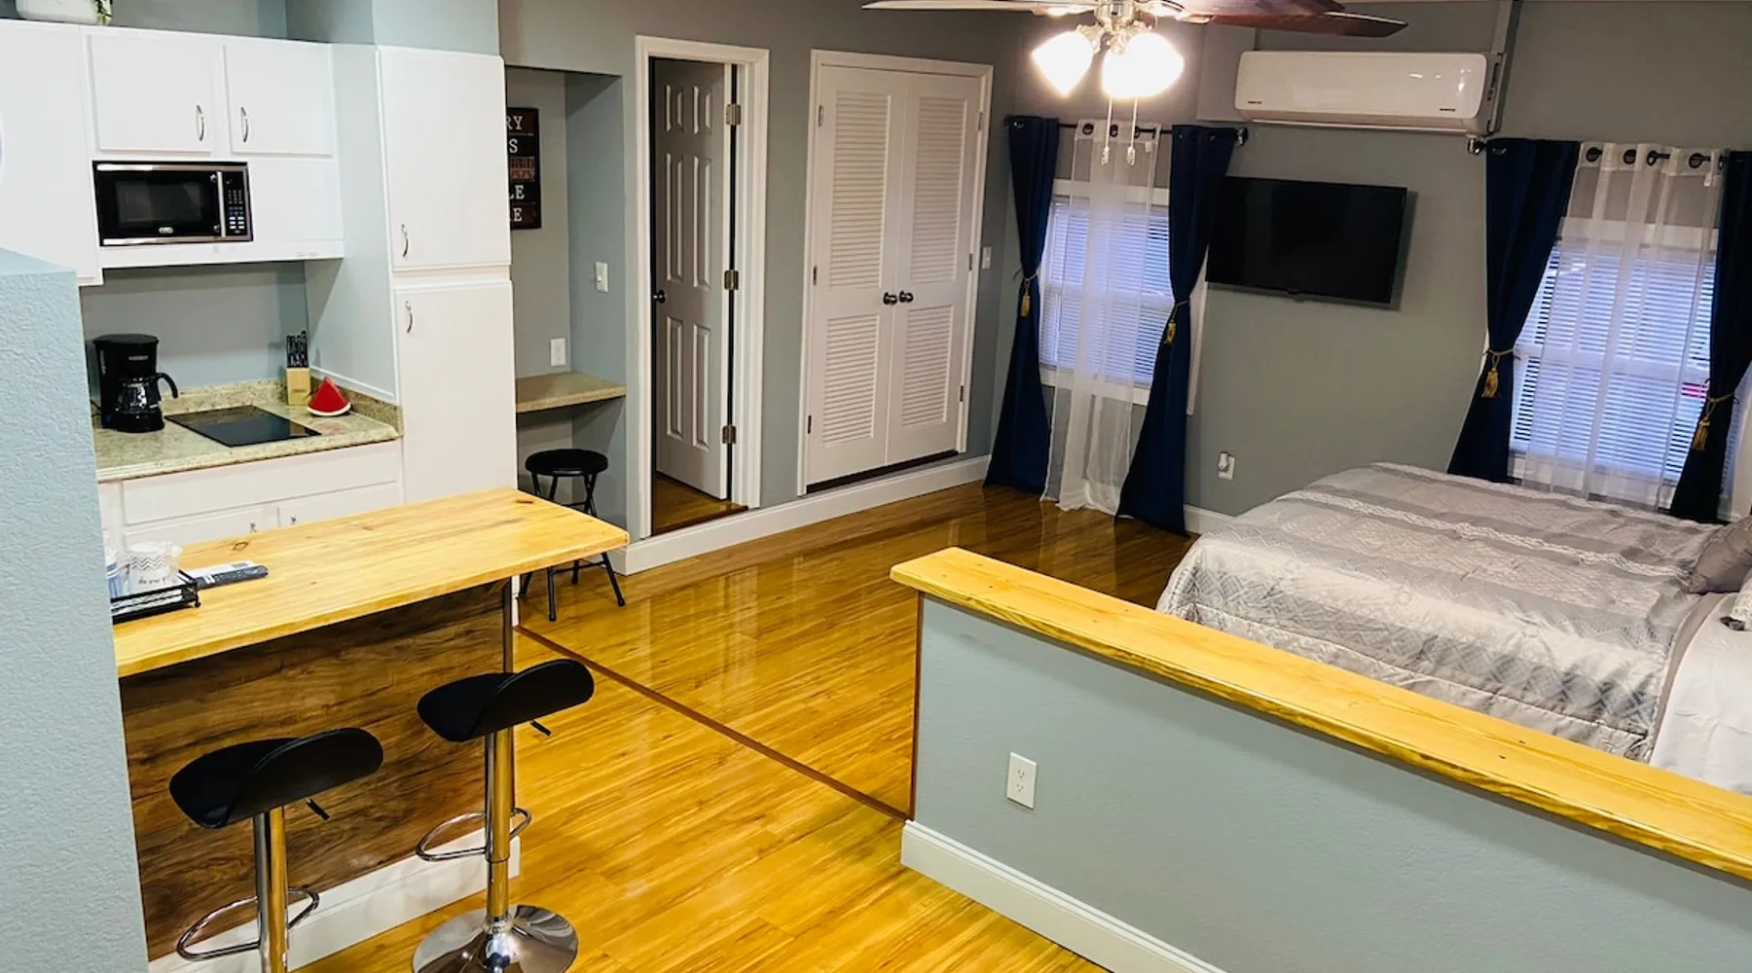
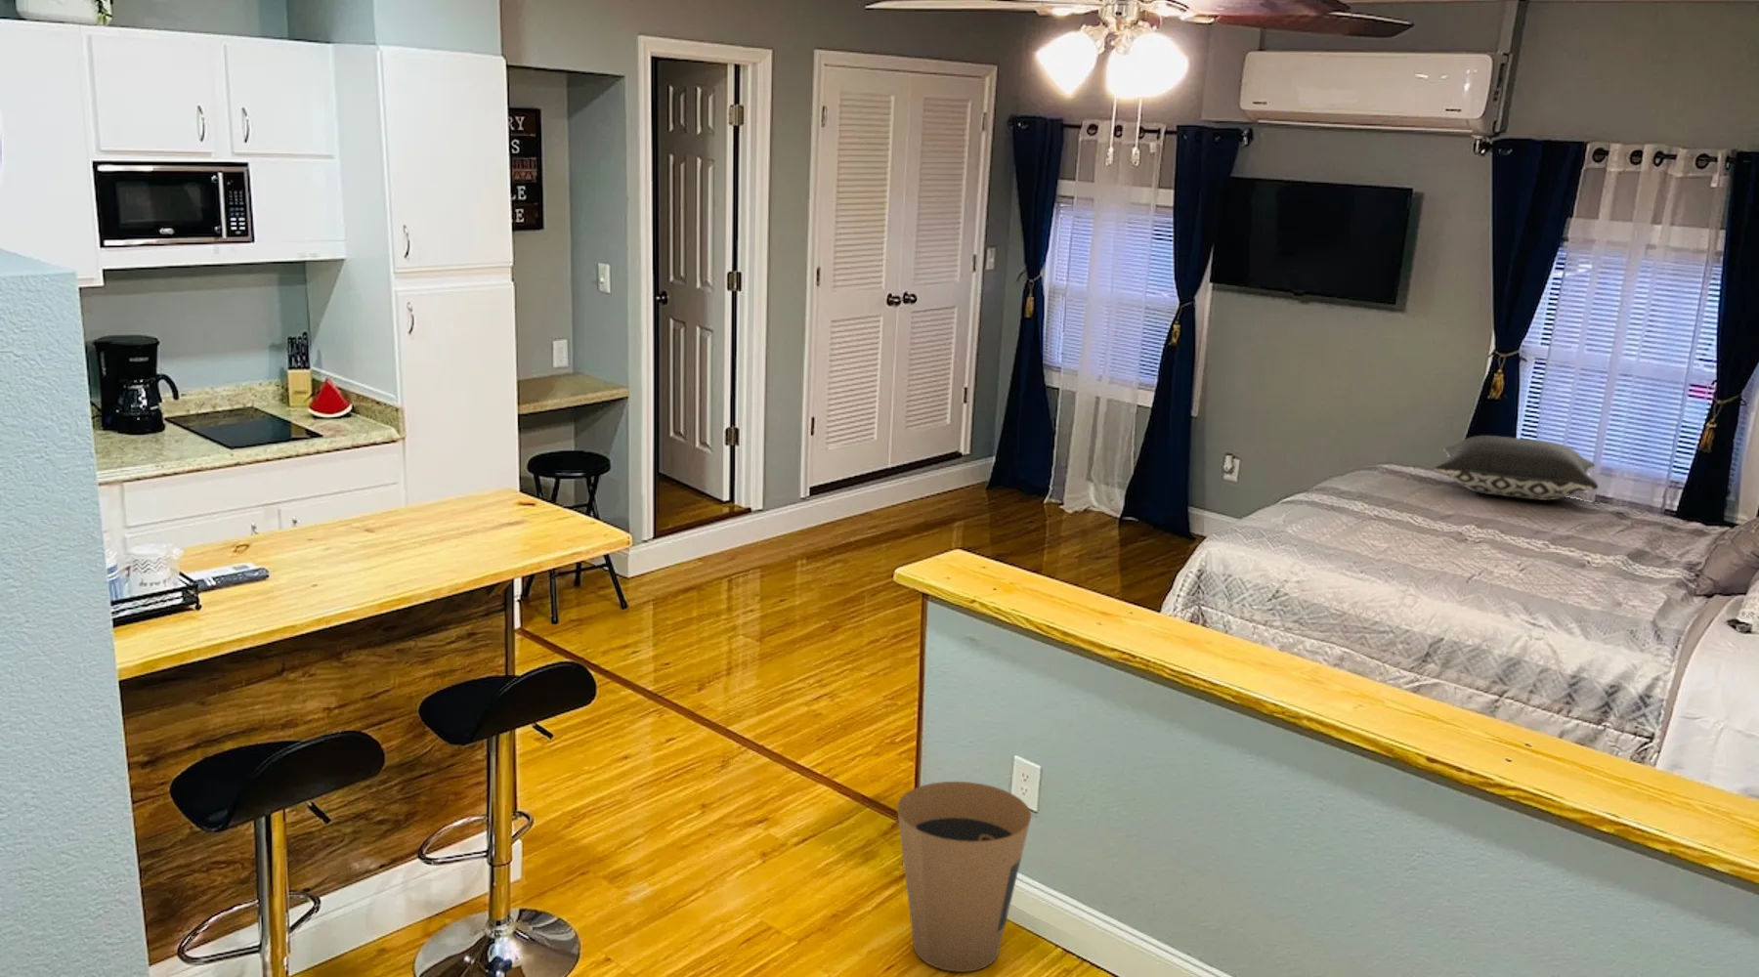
+ trash can [896,781,1032,973]
+ pillow [1434,434,1599,502]
